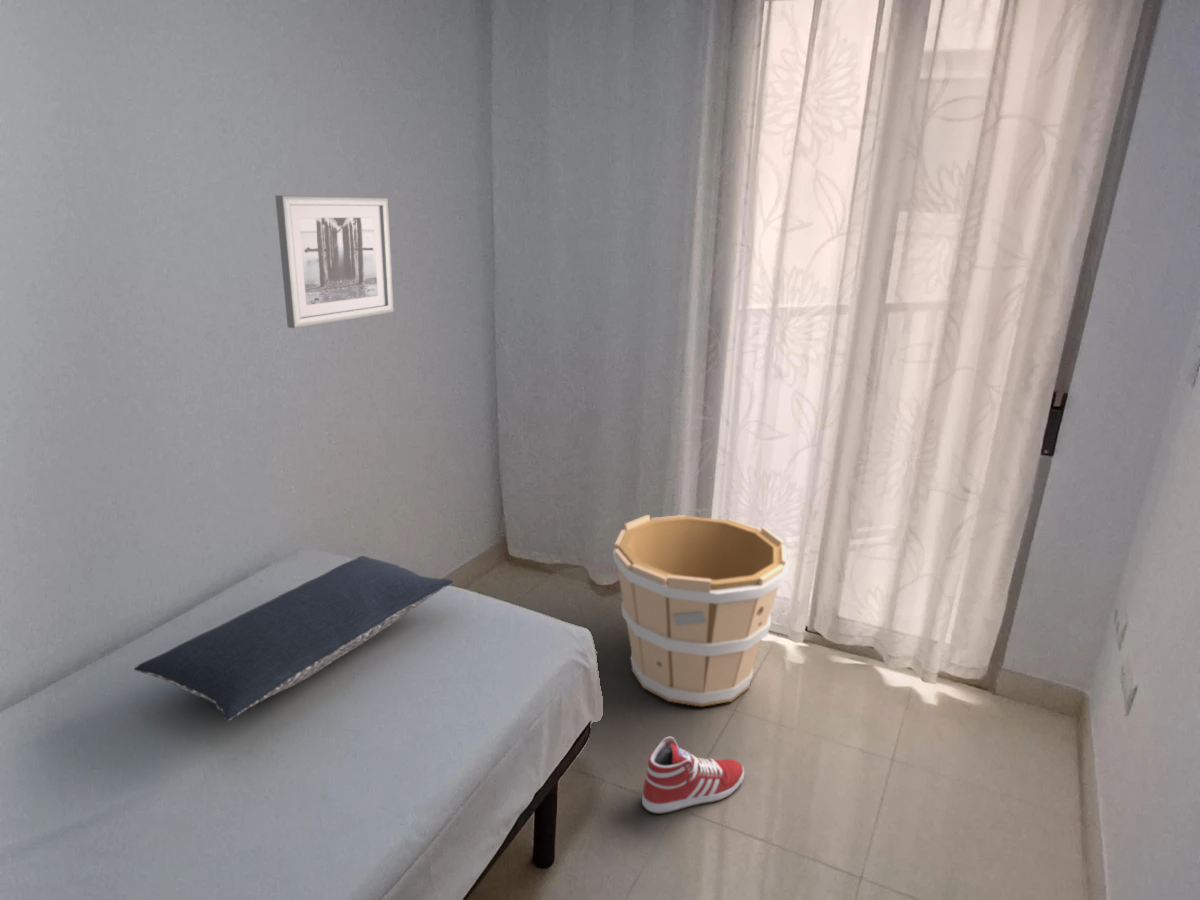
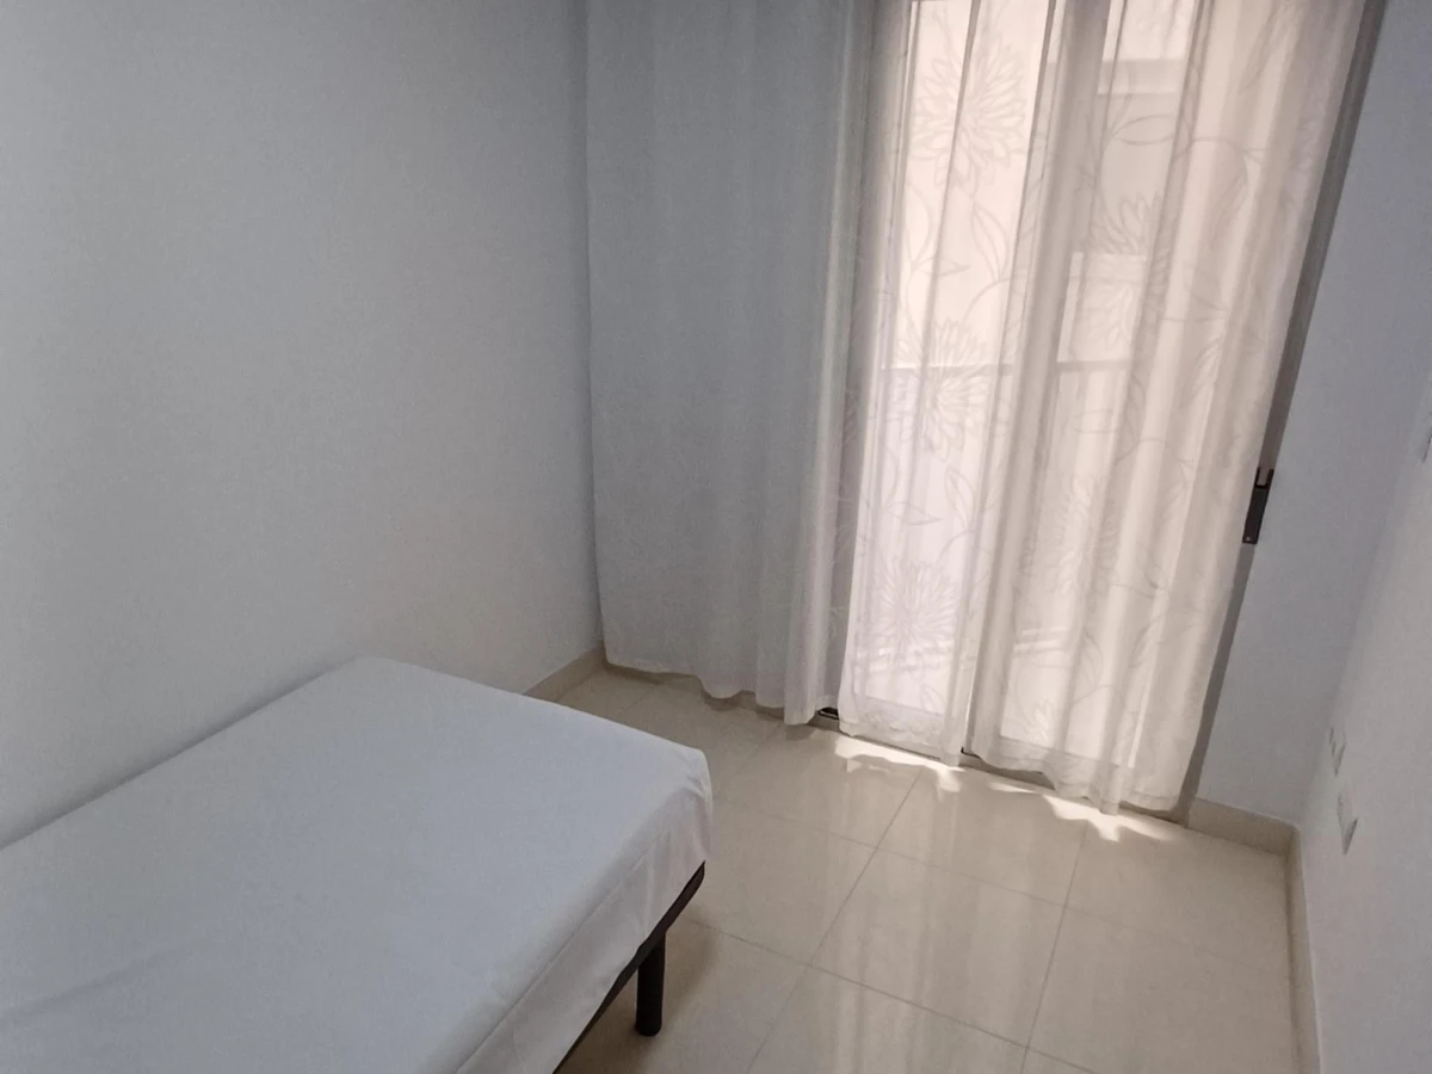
- wall art [274,194,395,329]
- pillow [133,555,454,722]
- sneaker [641,736,745,815]
- wooden bucket [612,514,789,707]
